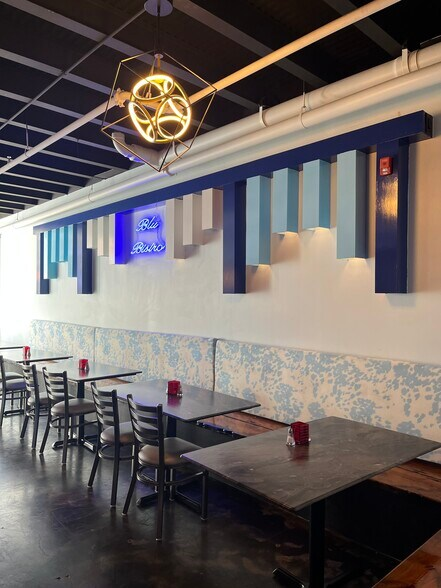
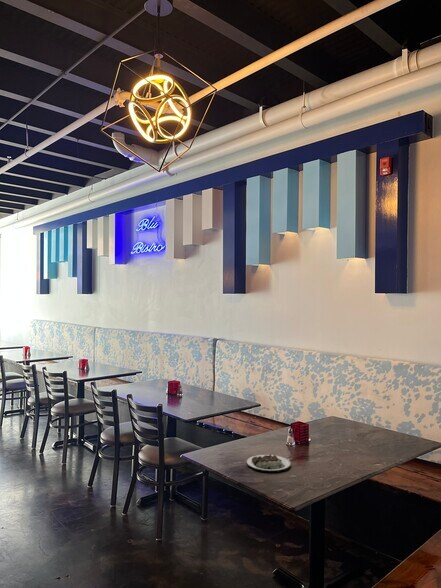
+ plate [246,454,292,473]
